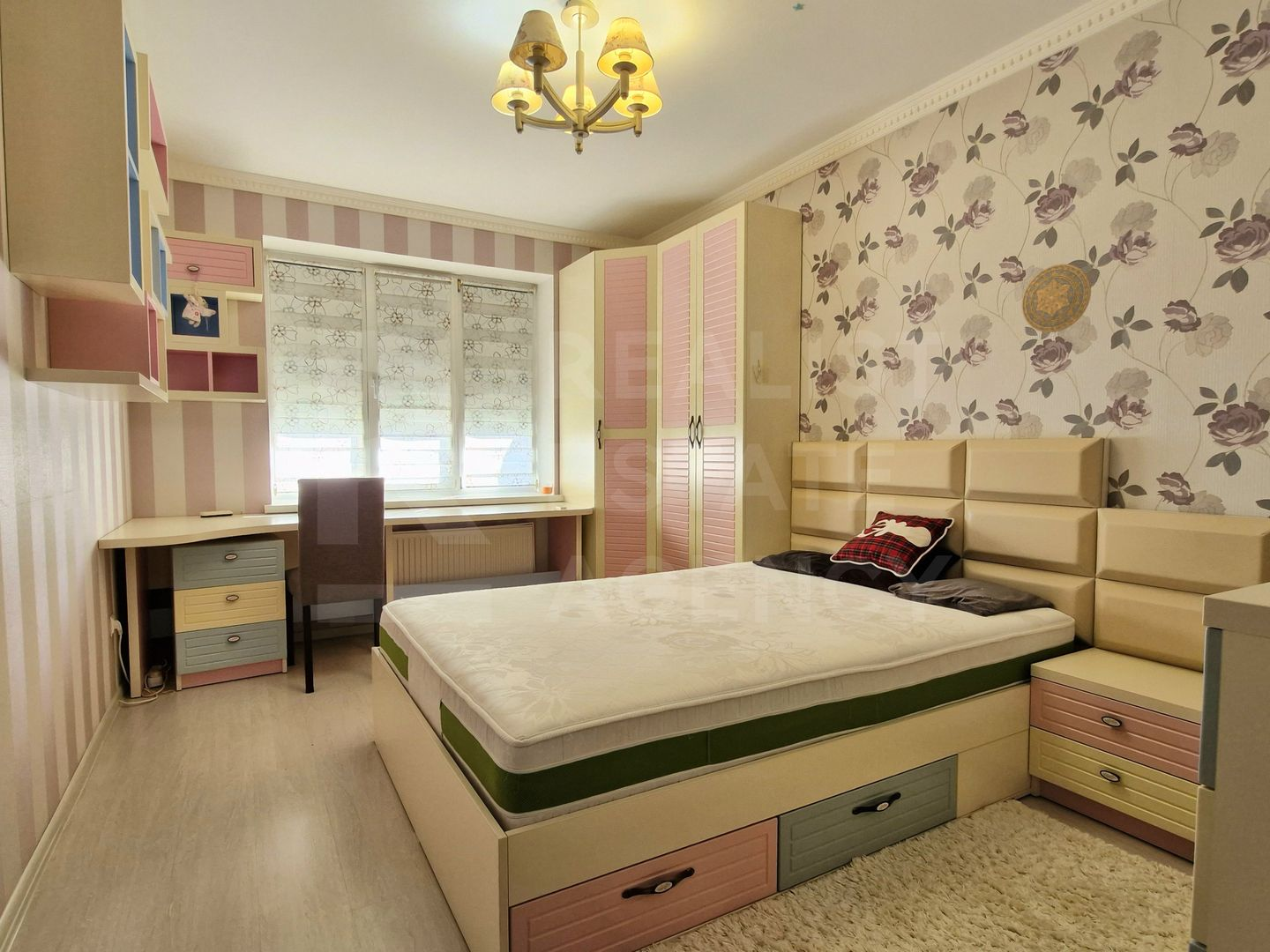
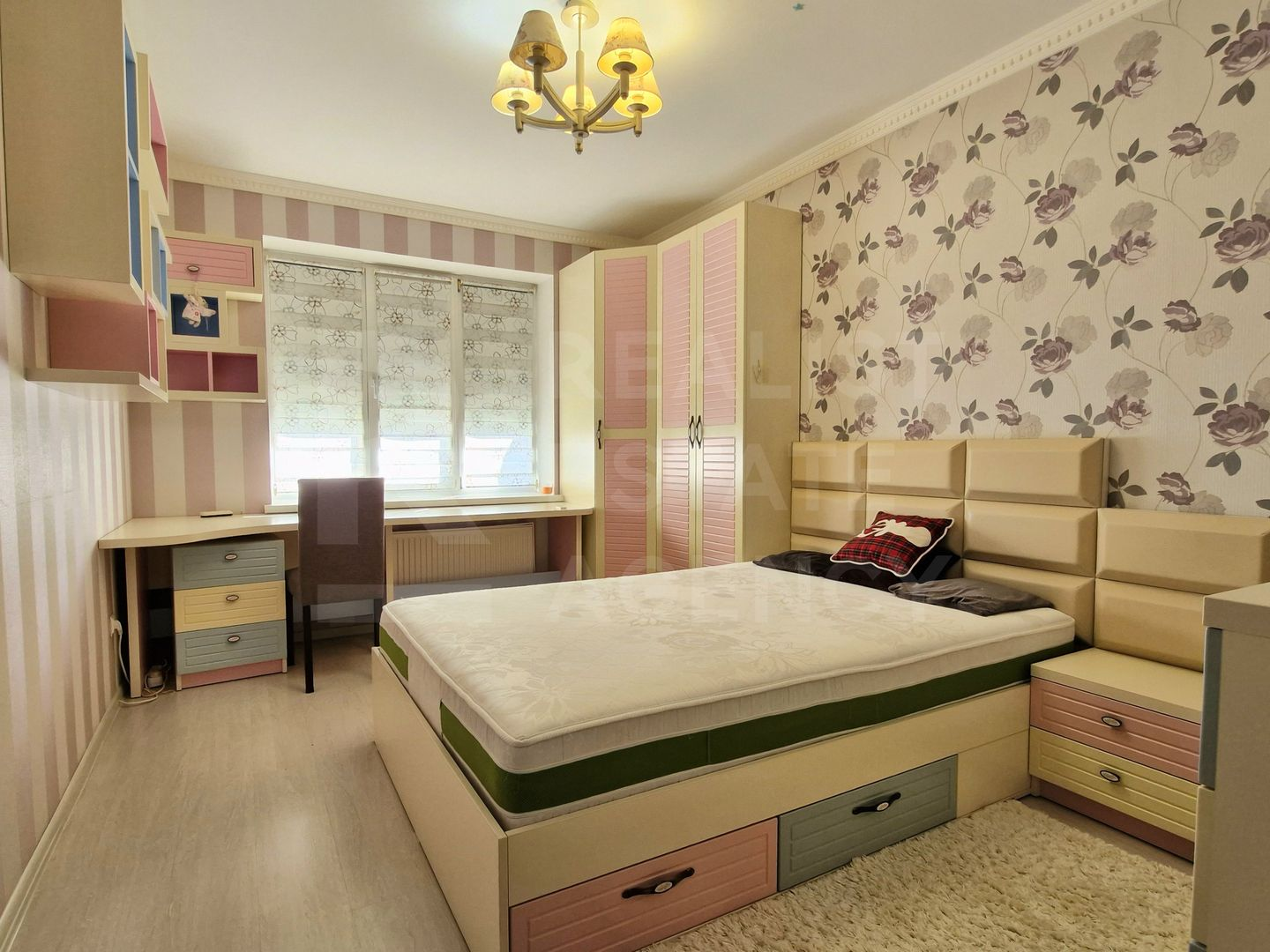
- decorative plate [1021,264,1092,333]
